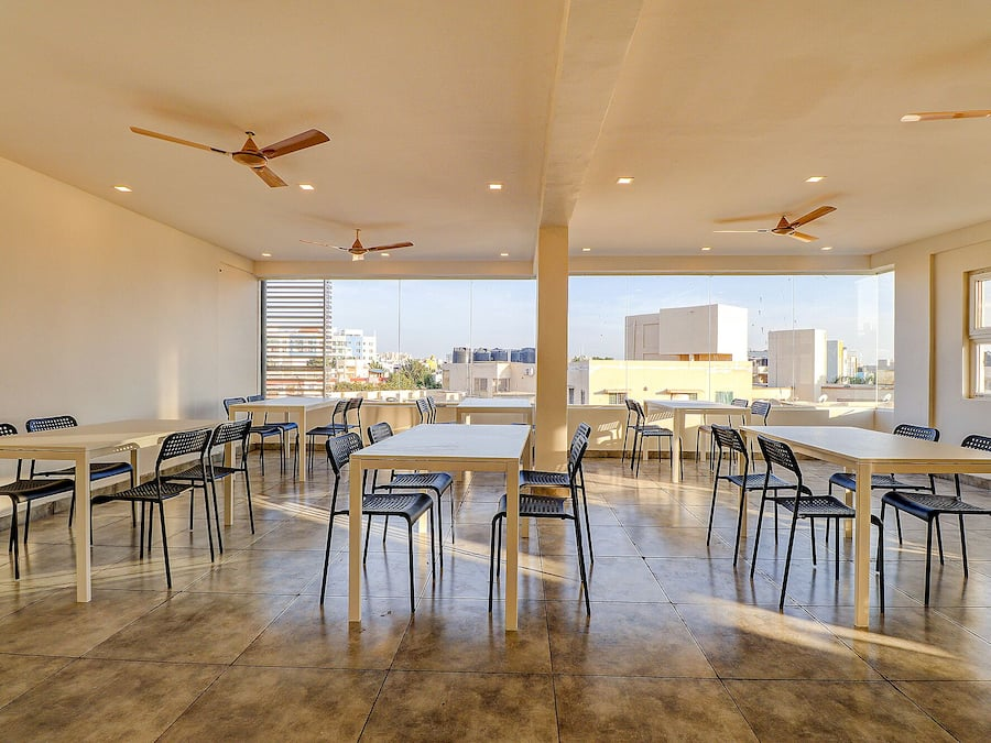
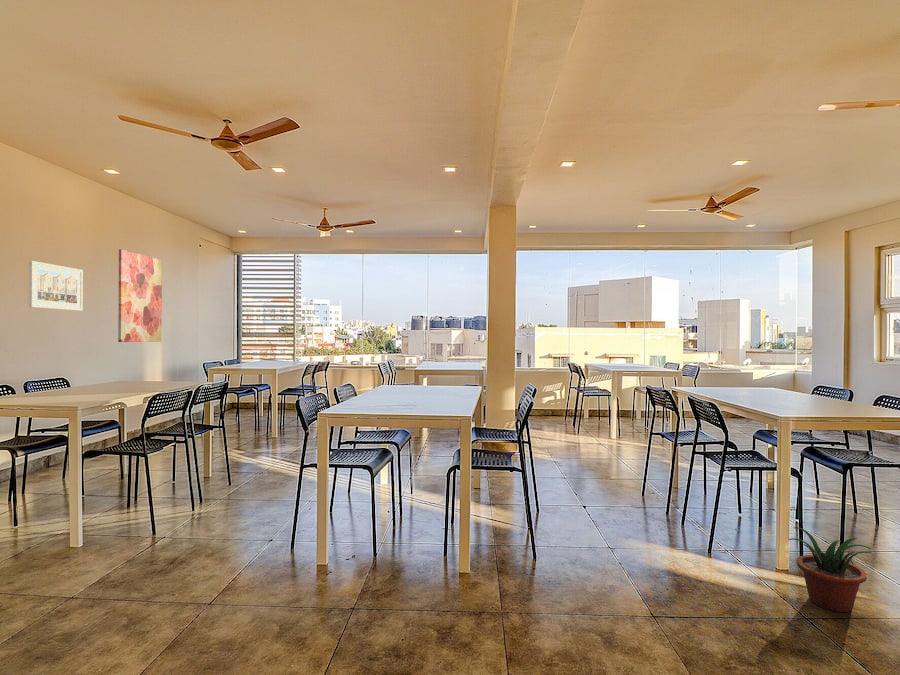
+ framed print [28,260,84,312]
+ wall art [117,248,163,343]
+ potted plant [787,526,873,613]
